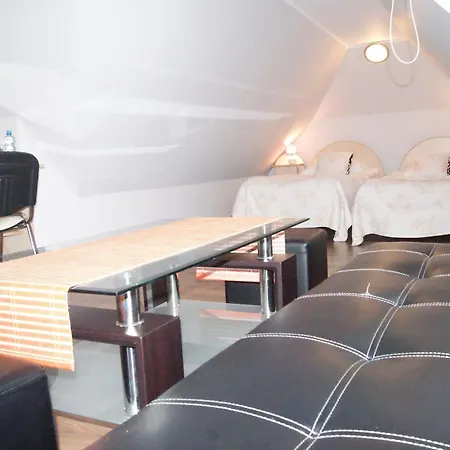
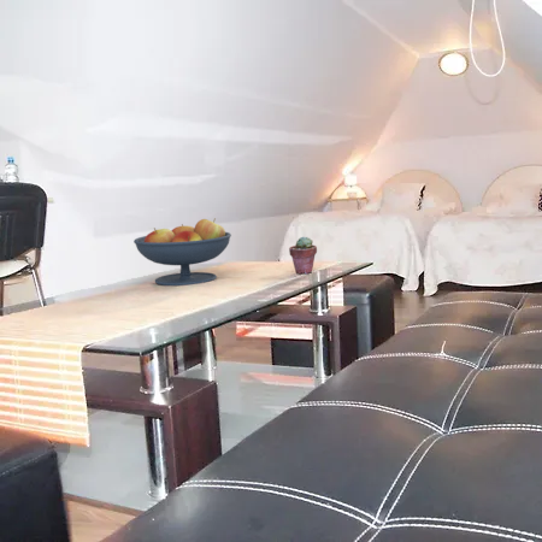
+ fruit bowl [132,217,232,287]
+ potted succulent [288,236,318,275]
